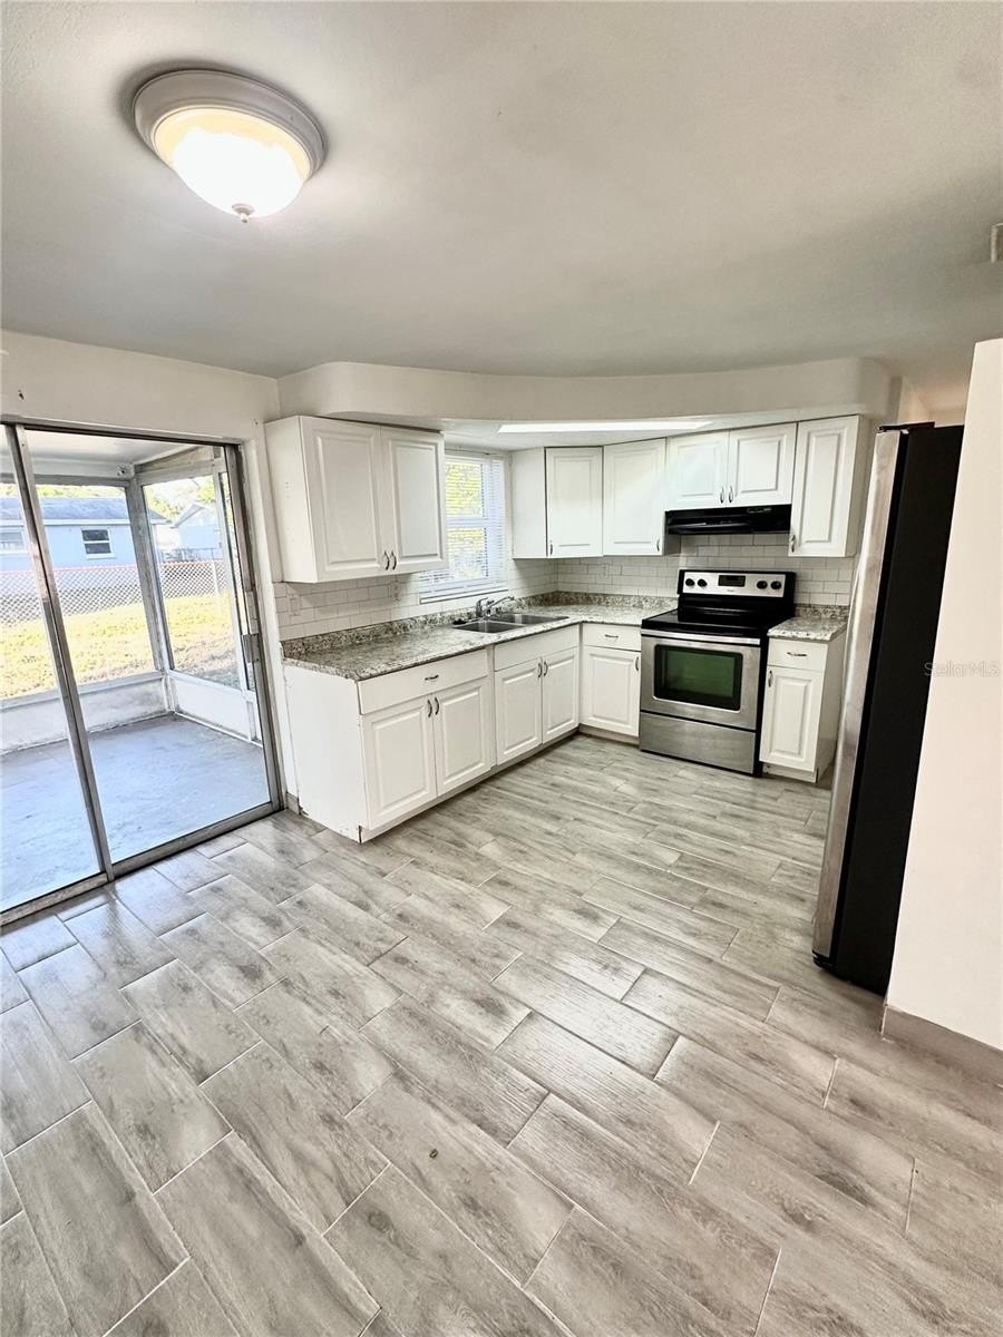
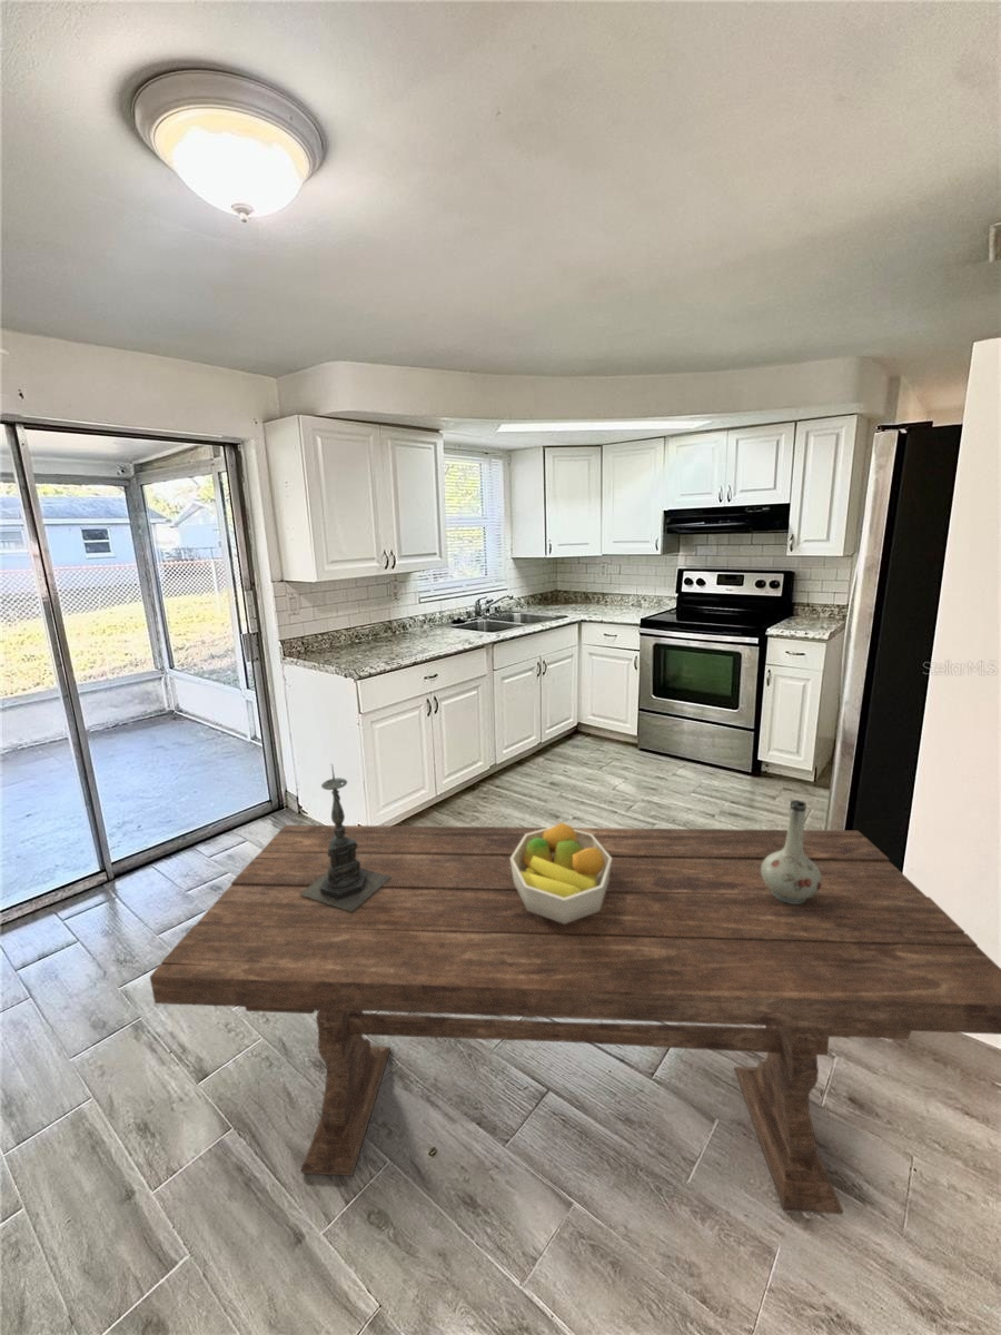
+ vase [761,799,822,903]
+ candle holder [299,763,392,912]
+ dining table [149,824,1001,1215]
+ fruit bowl [511,822,612,924]
